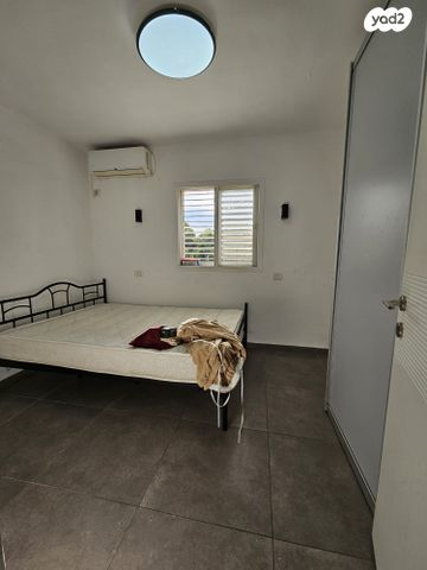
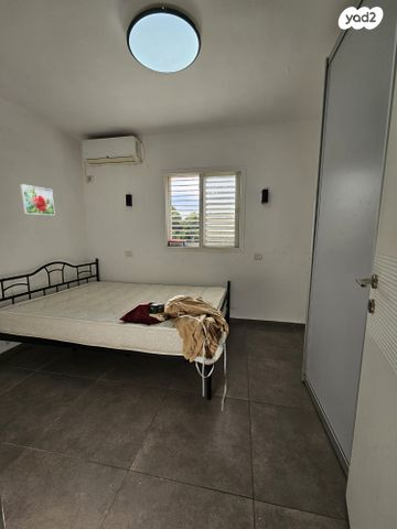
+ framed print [19,183,56,216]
